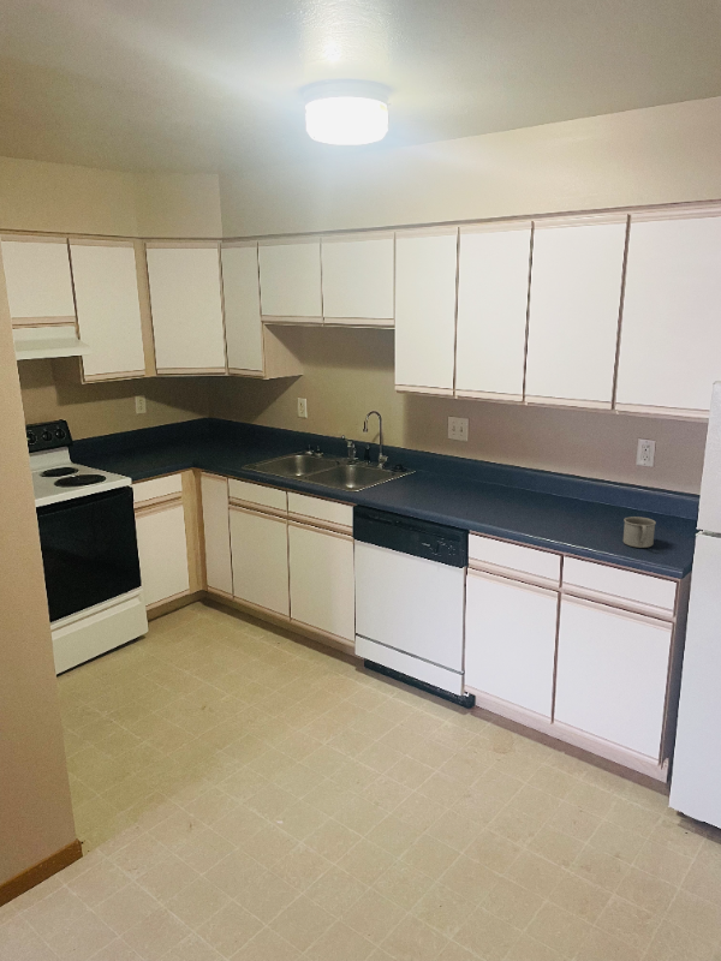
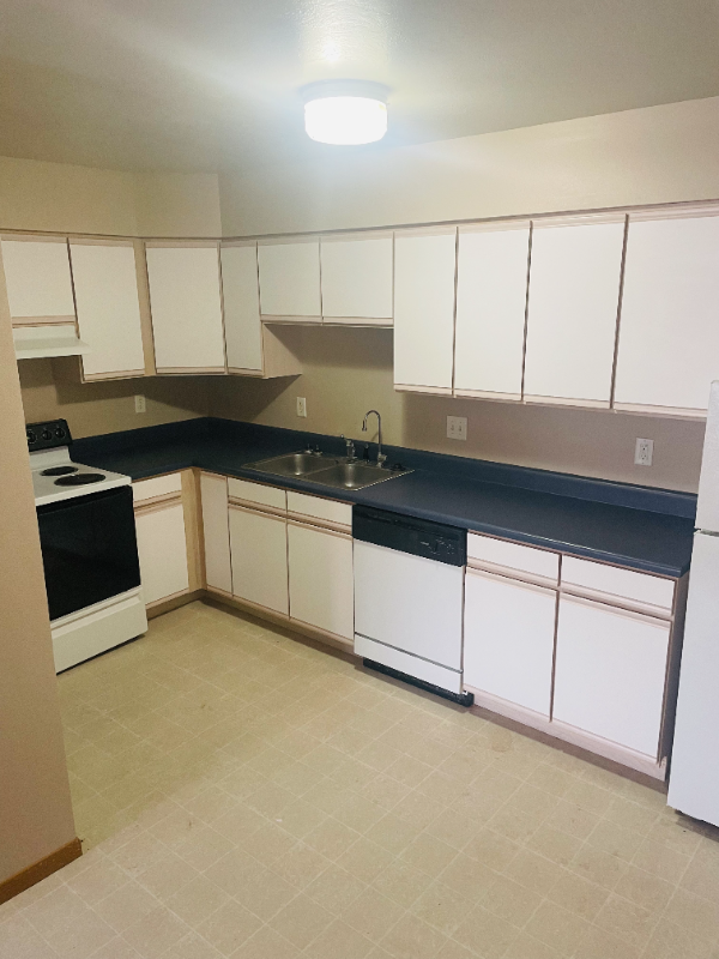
- mug [622,515,657,549]
